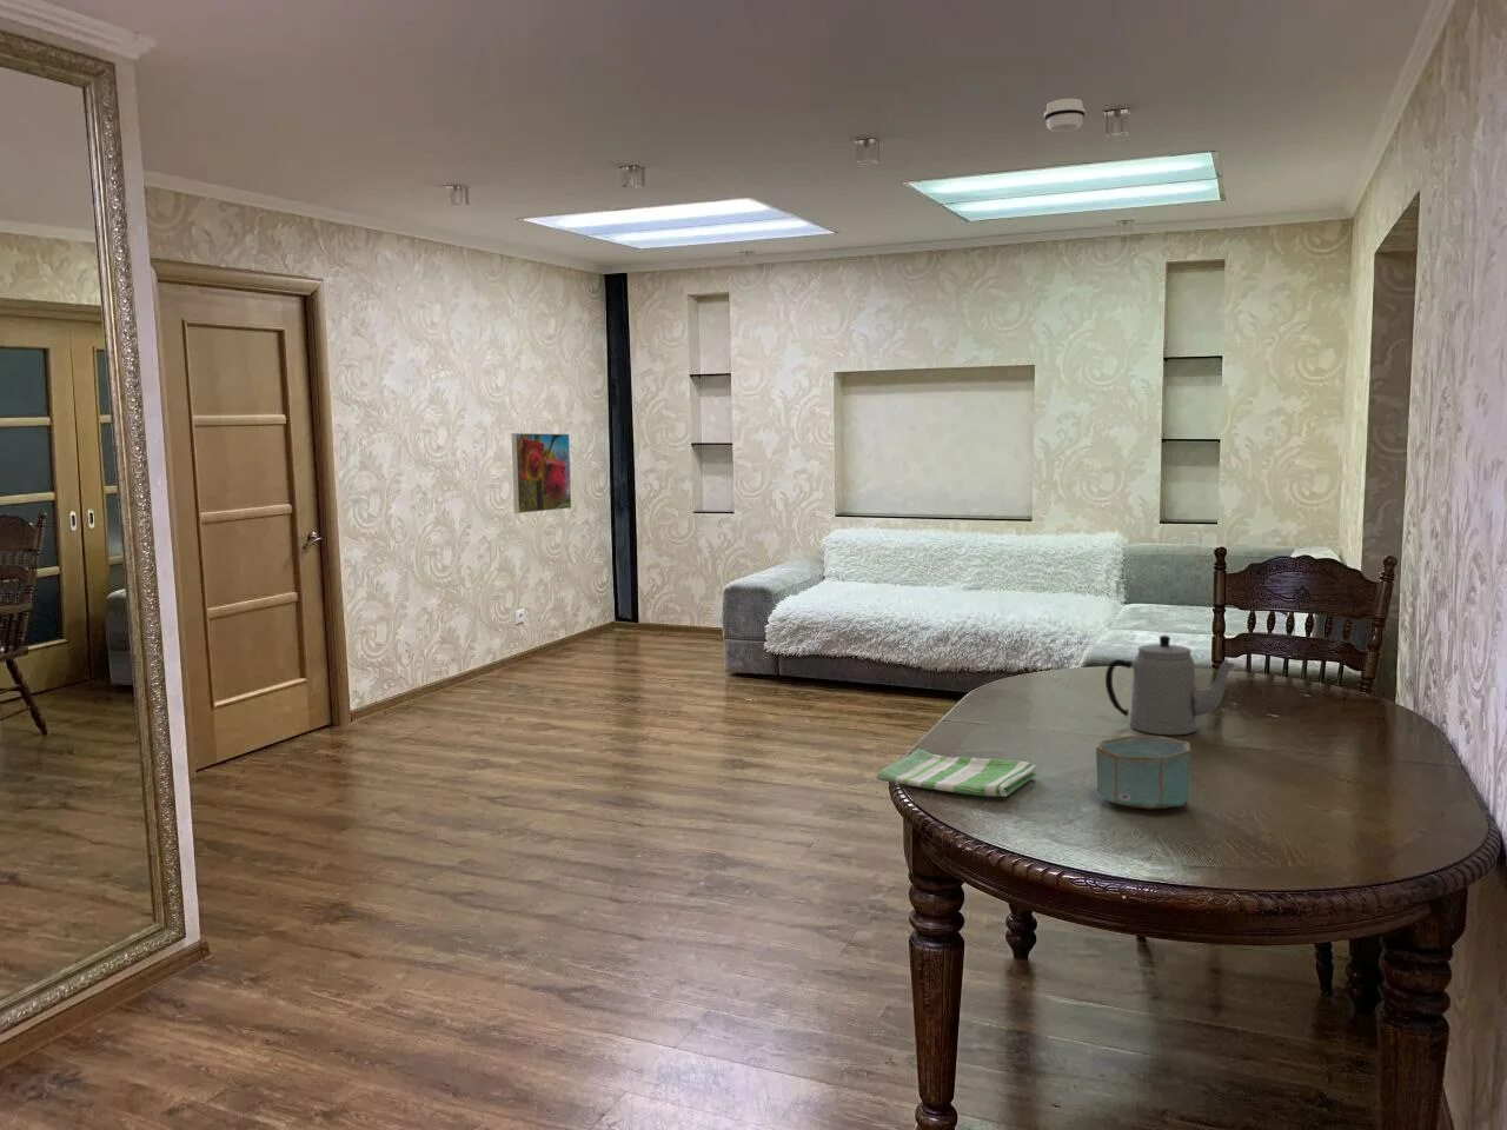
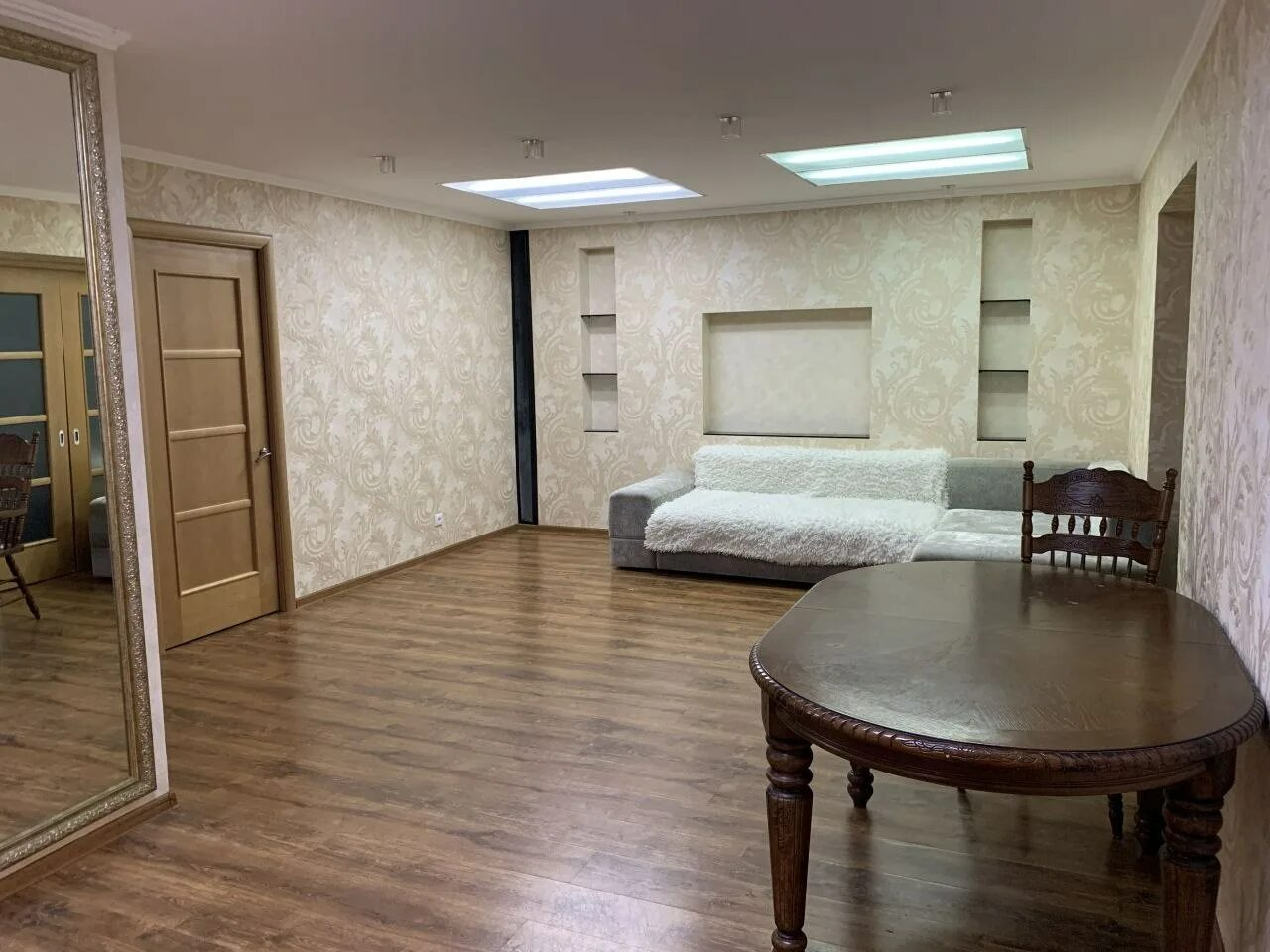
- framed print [511,432,572,514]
- smoke detector [1043,97,1087,133]
- dish towel [876,748,1037,798]
- bowl [1095,735,1193,811]
- teapot [1105,635,1236,736]
